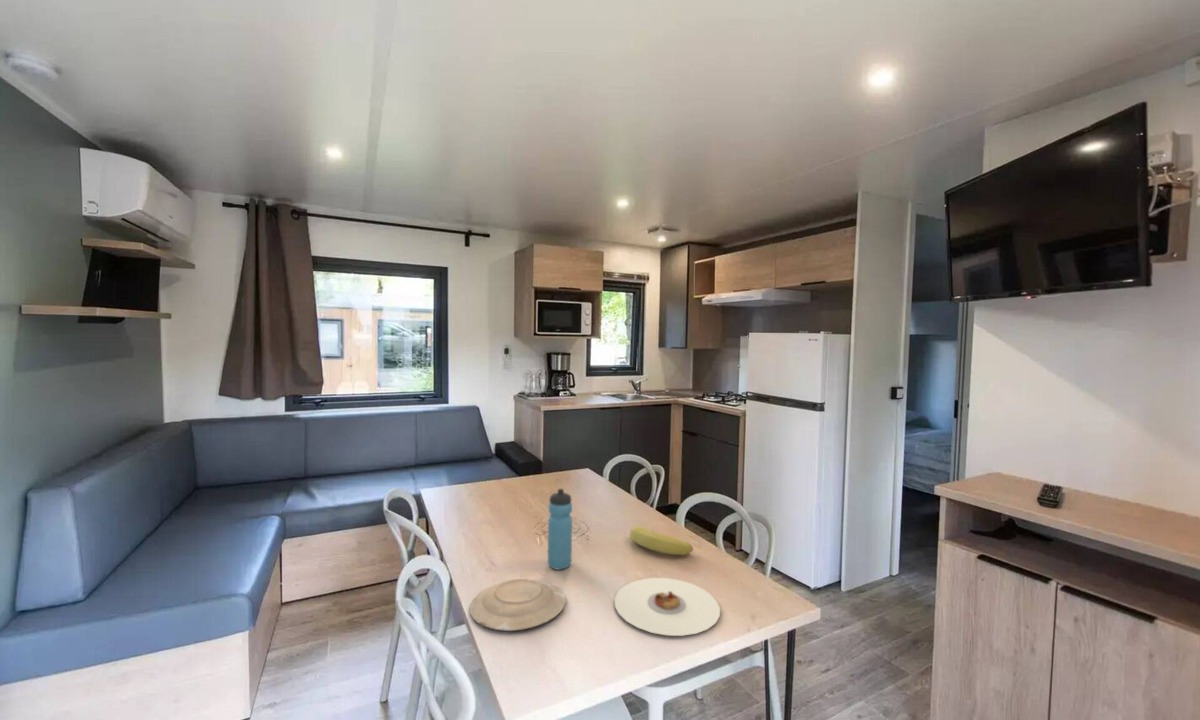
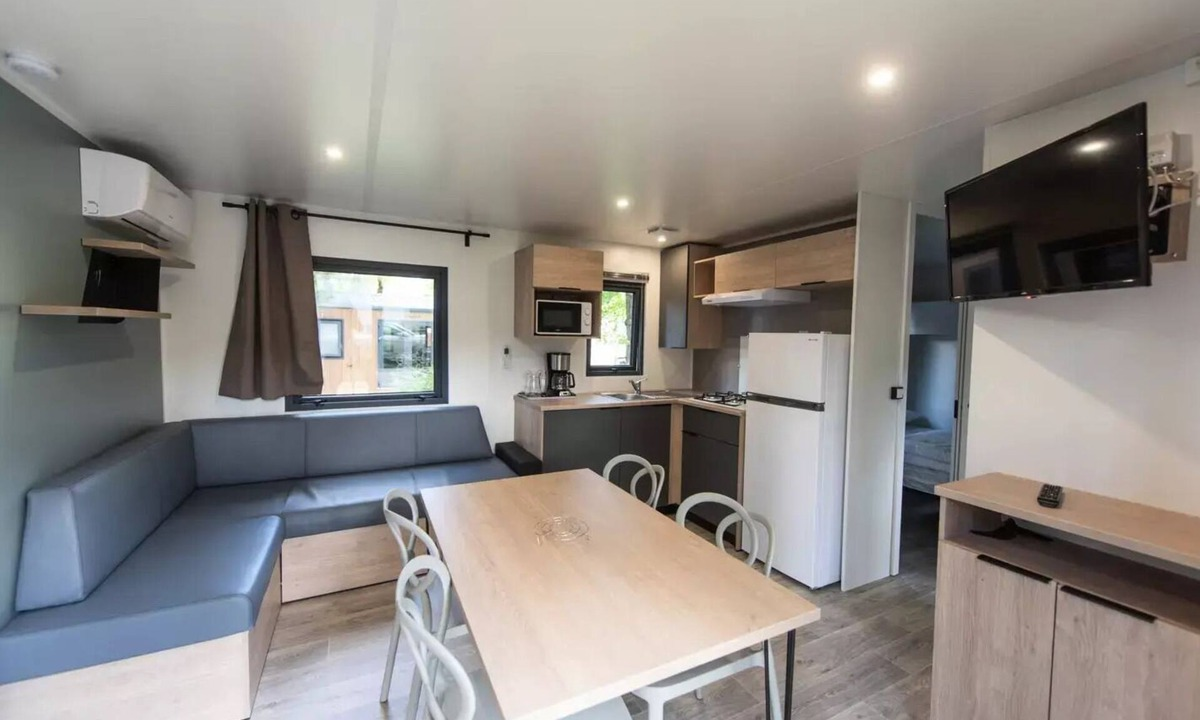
- banana [629,525,694,556]
- plate [469,578,567,632]
- plate [614,577,721,637]
- water bottle [547,488,573,571]
